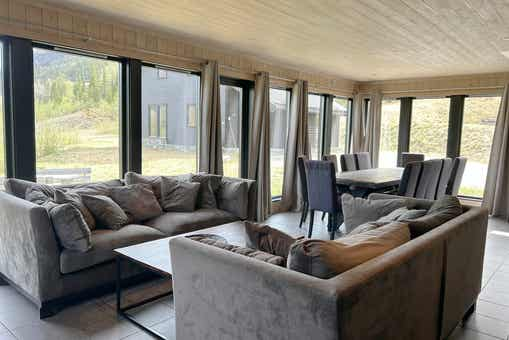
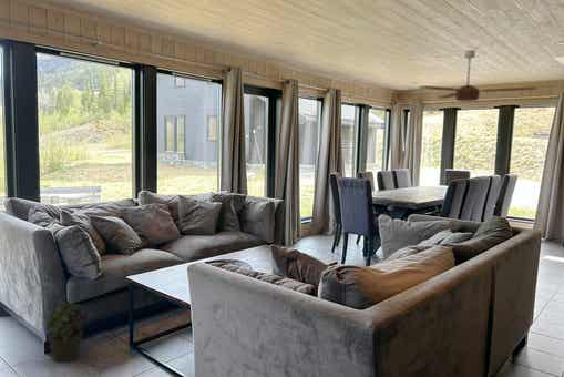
+ ceiling fan [418,49,537,102]
+ potted plant [45,298,95,364]
